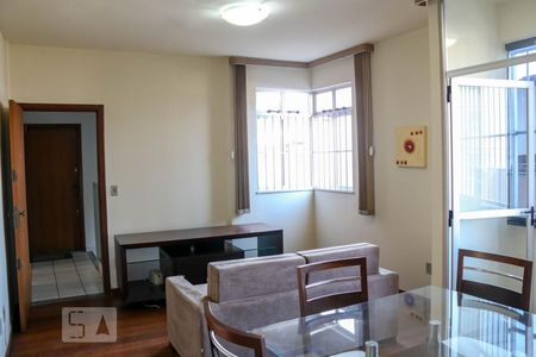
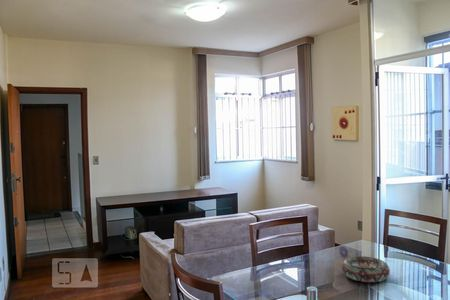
+ decorative bowl [341,255,391,283]
